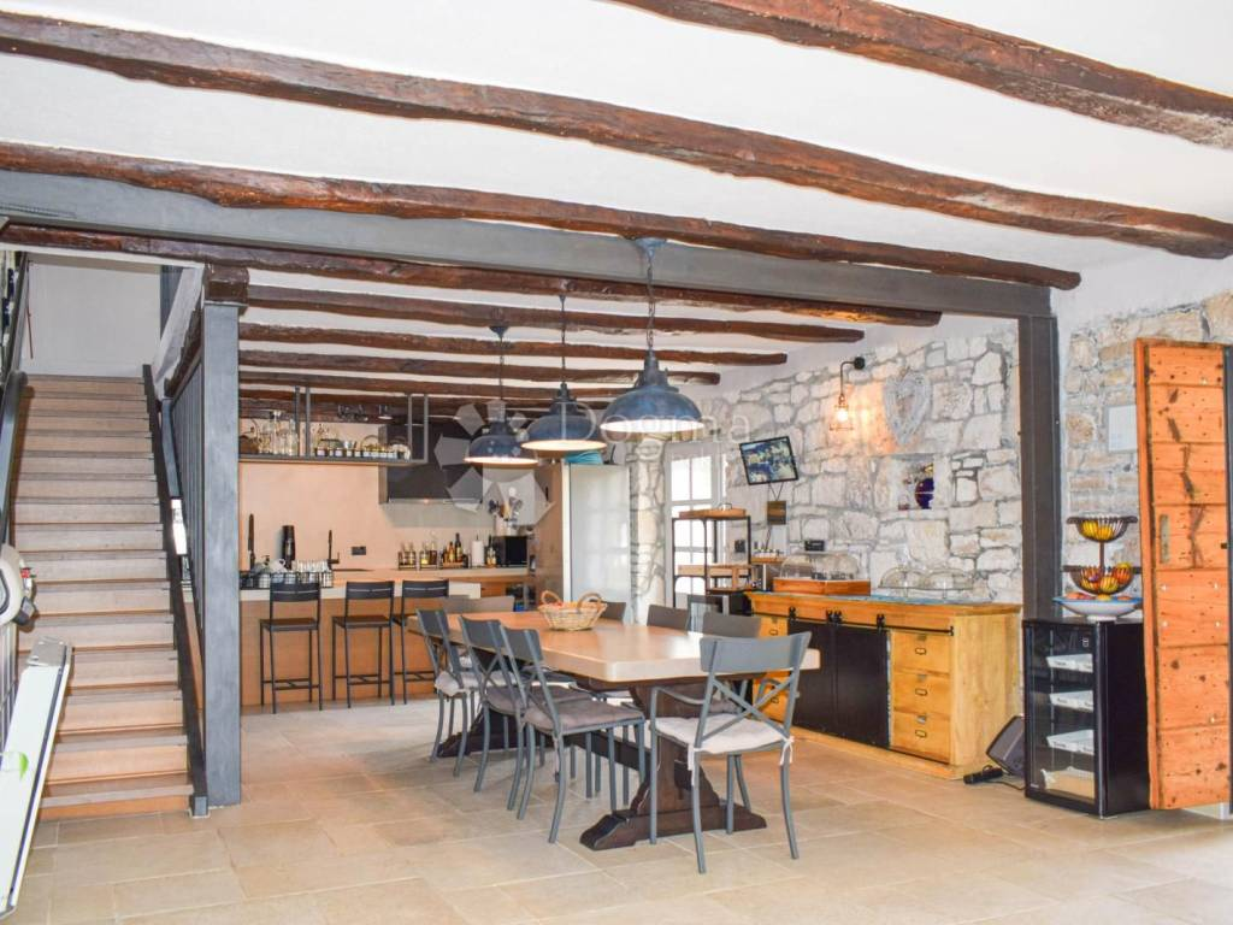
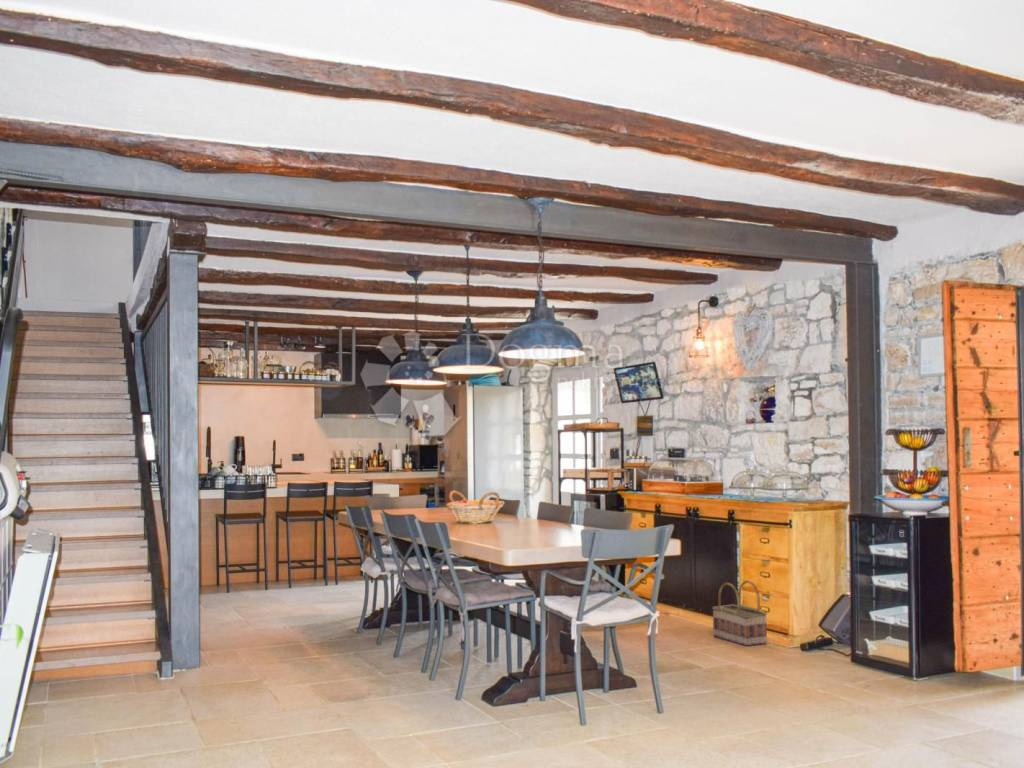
+ basket [711,579,768,647]
